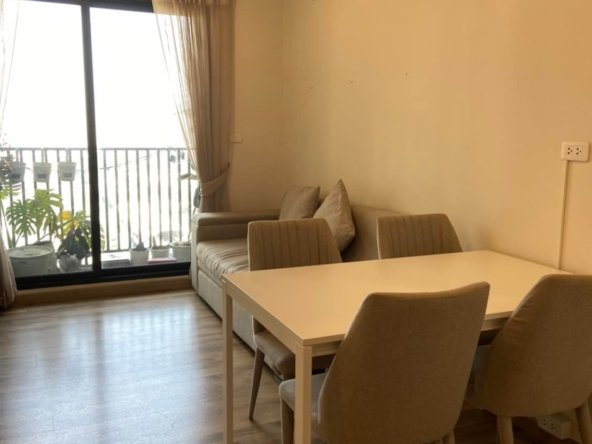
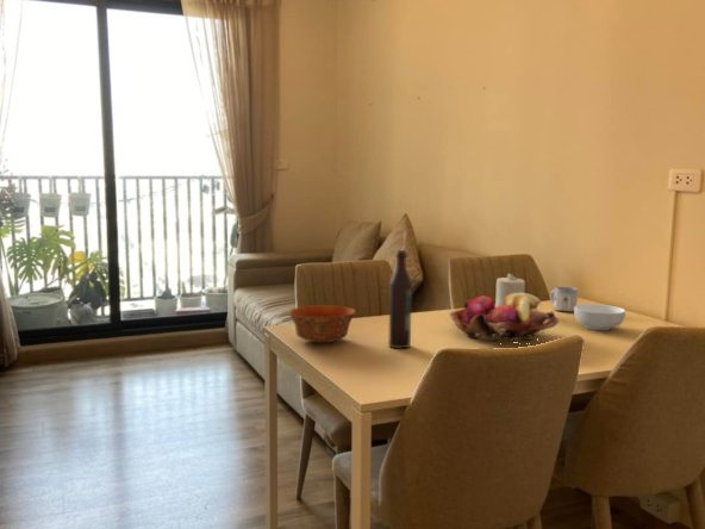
+ bowl [288,304,356,343]
+ mug [549,286,579,312]
+ candle [494,272,526,307]
+ cereal bowl [573,303,626,331]
+ wine bottle [387,249,413,349]
+ fruit basket [448,292,560,343]
